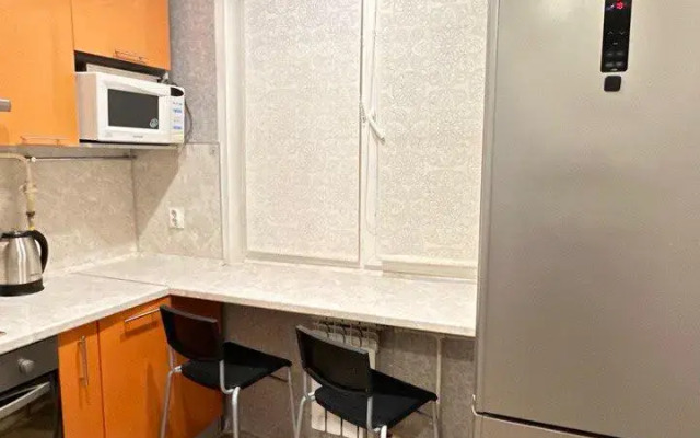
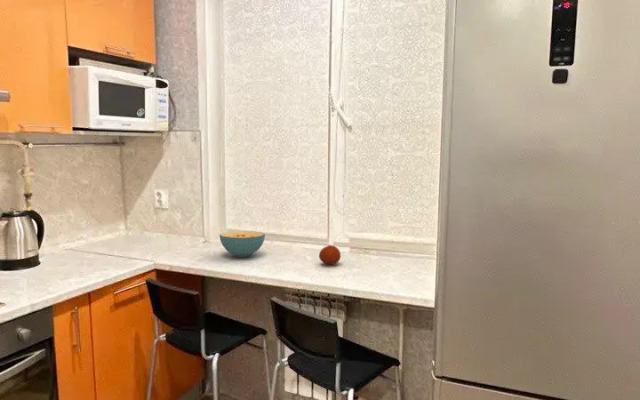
+ fruit [318,244,342,265]
+ cereal bowl [219,230,266,258]
